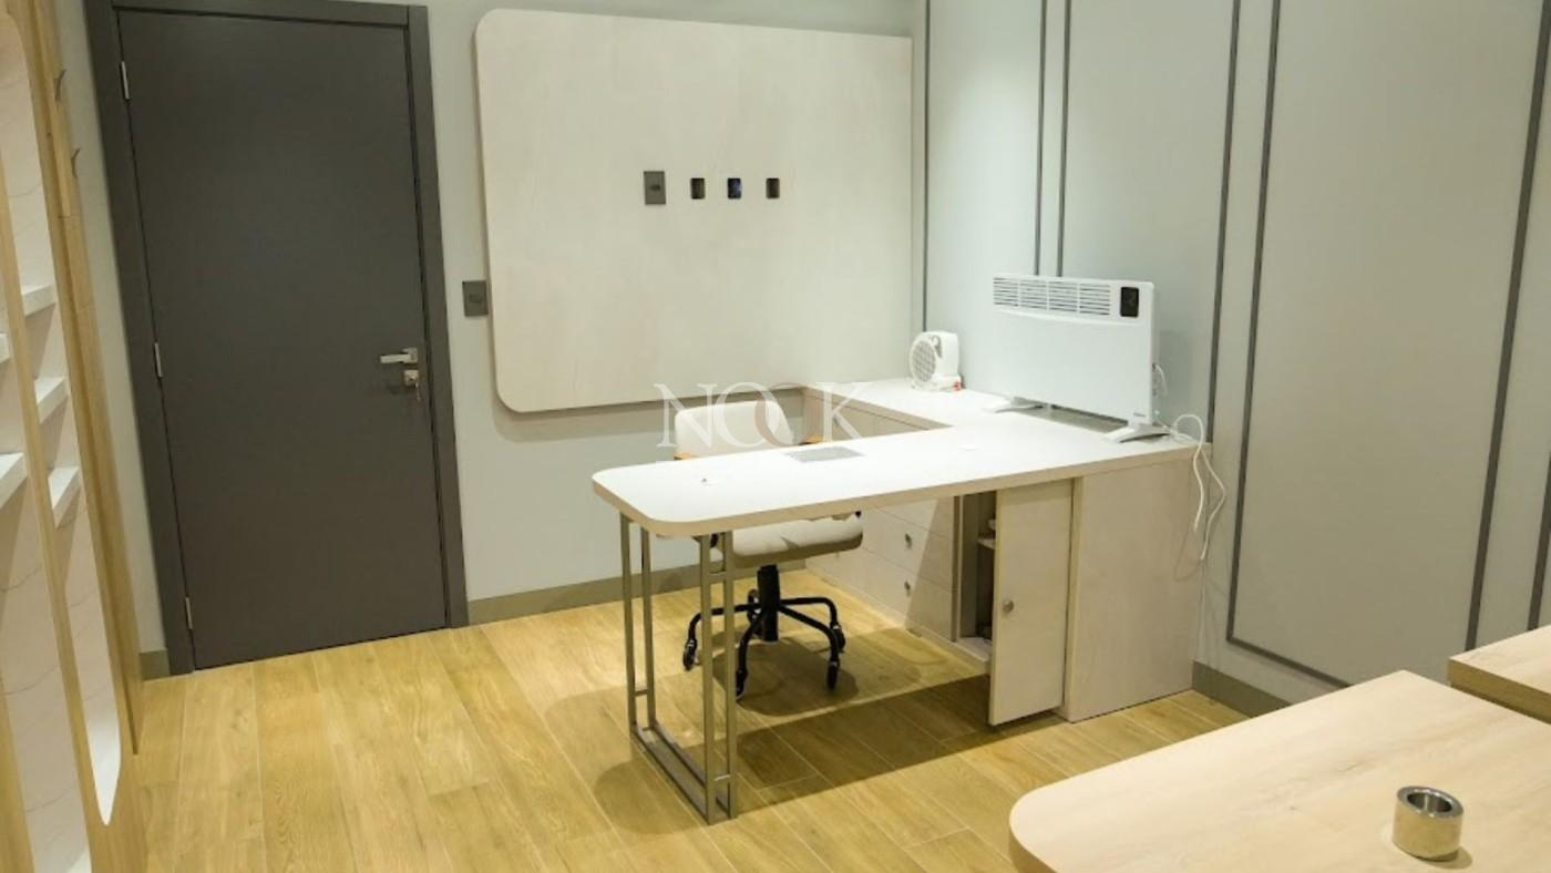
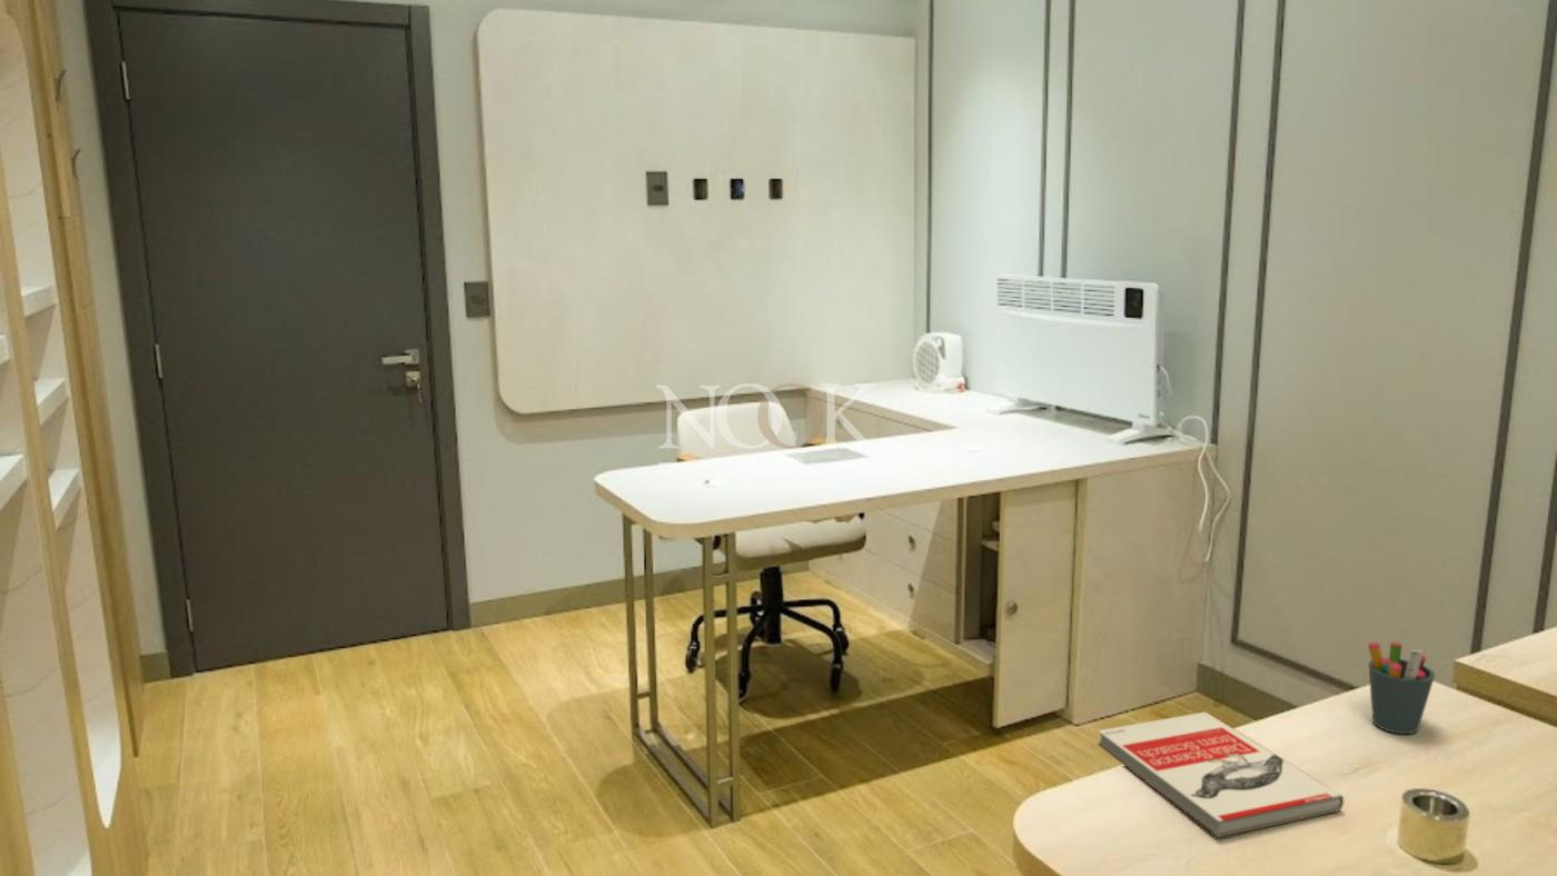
+ pen holder [1367,641,1436,735]
+ book [1097,710,1345,838]
